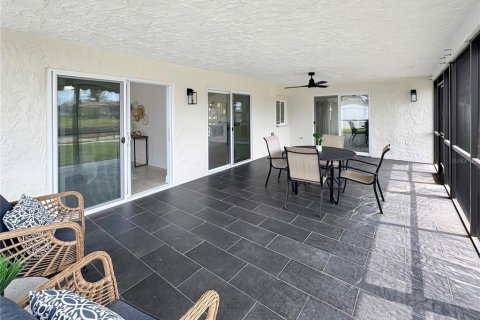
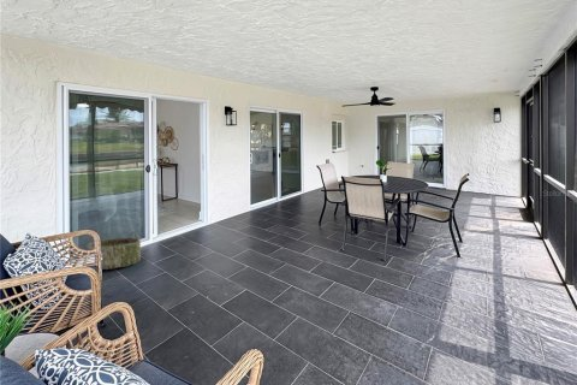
+ basket [87,231,142,271]
